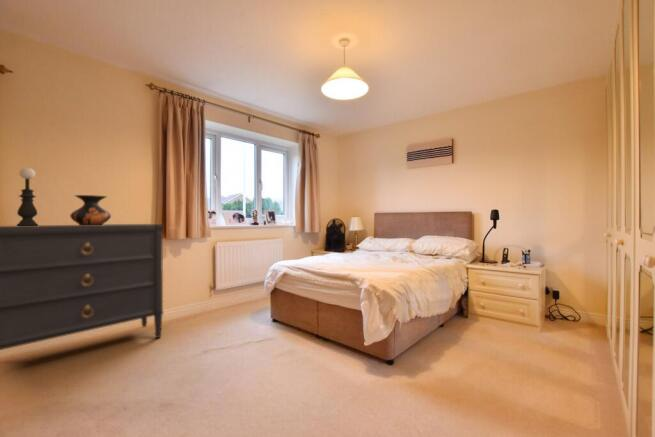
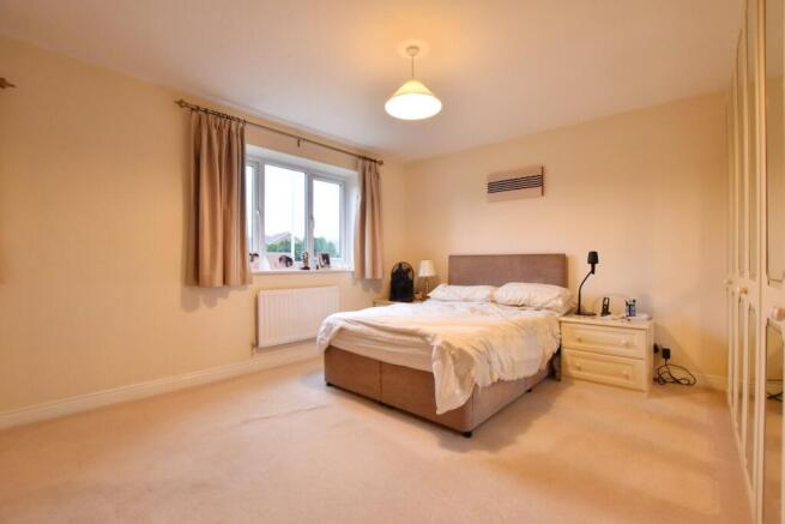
- table lamp [16,167,39,226]
- vase [69,194,112,225]
- dresser [0,223,165,351]
